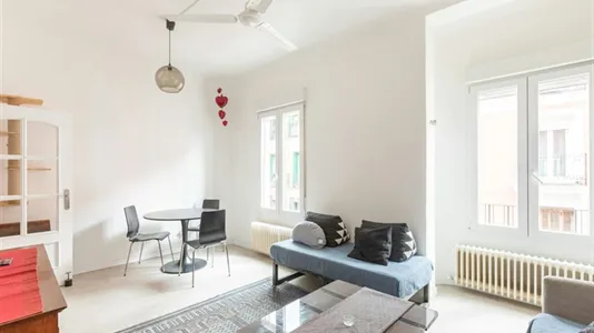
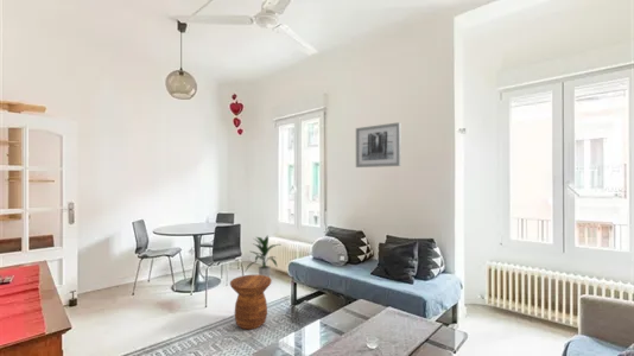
+ side table [229,274,273,330]
+ indoor plant [245,235,280,278]
+ wall art [355,121,401,169]
